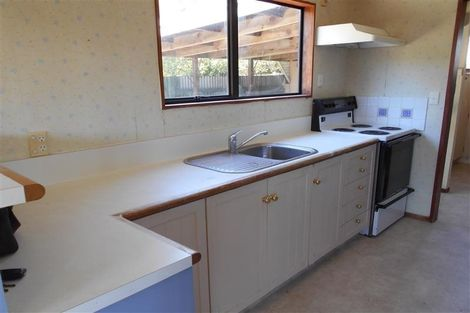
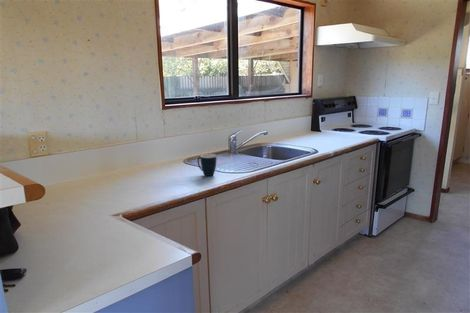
+ mug [197,153,217,177]
